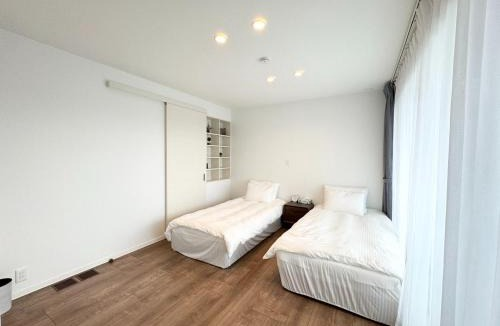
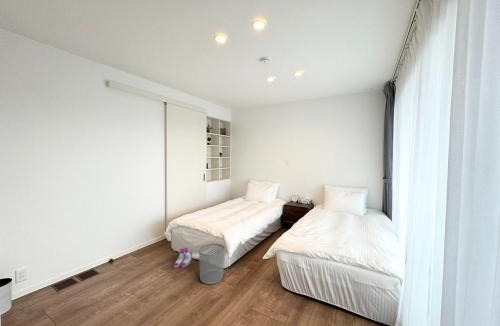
+ waste bin [198,242,225,285]
+ boots [172,247,193,269]
